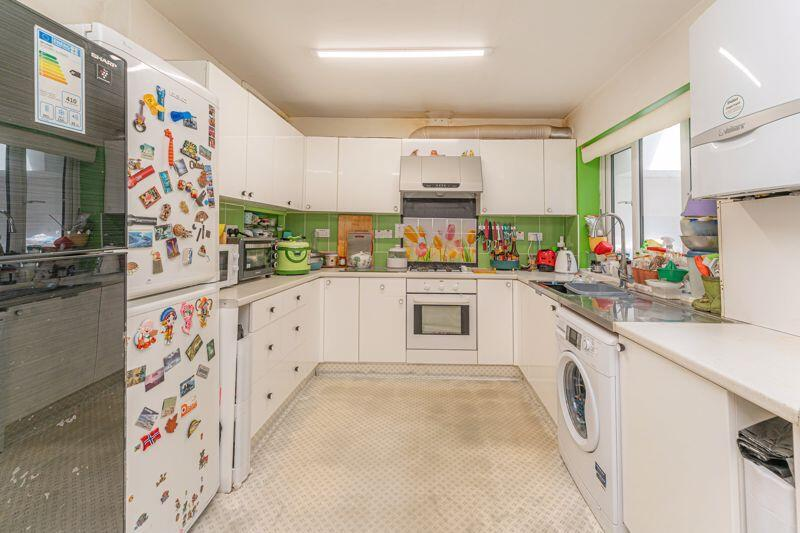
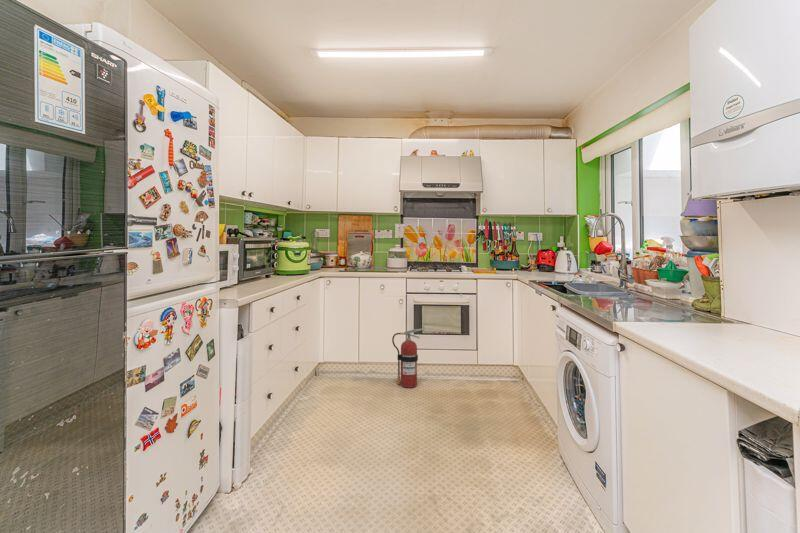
+ fire extinguisher [391,328,426,388]
